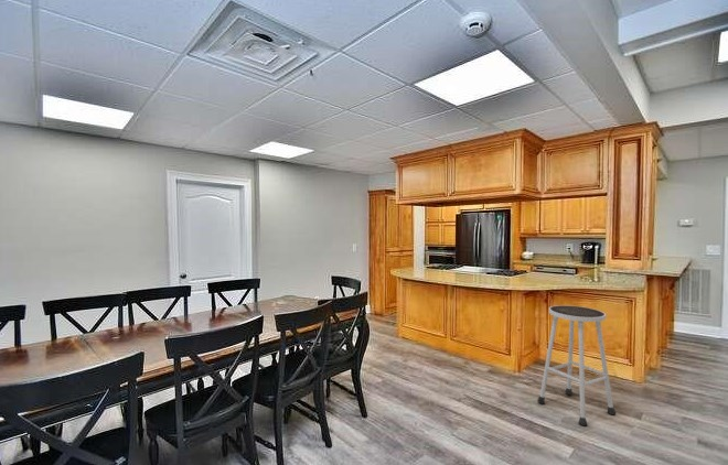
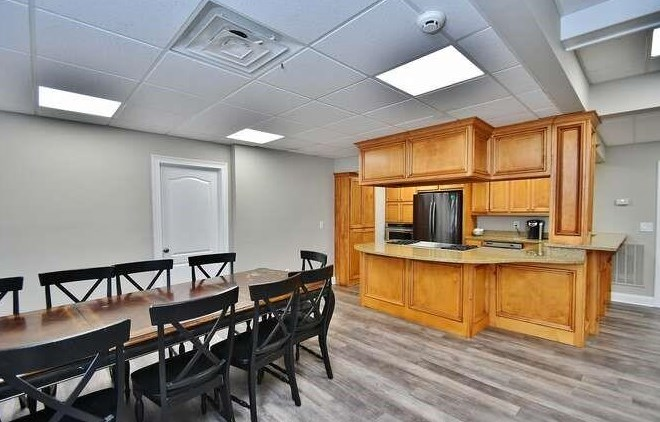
- stool [536,304,617,426]
